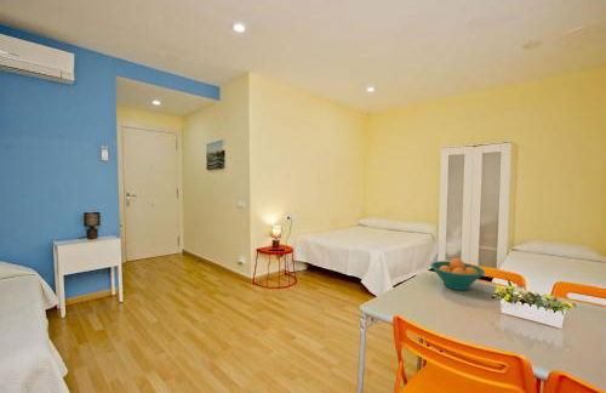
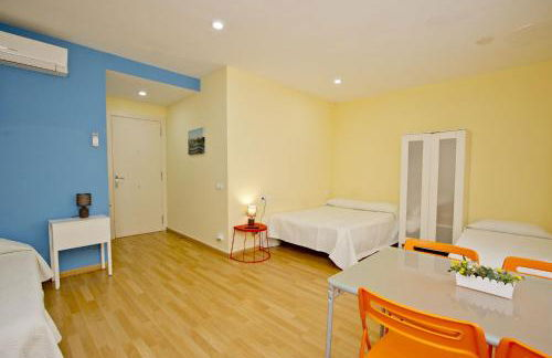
- fruit bowl [429,257,486,291]
